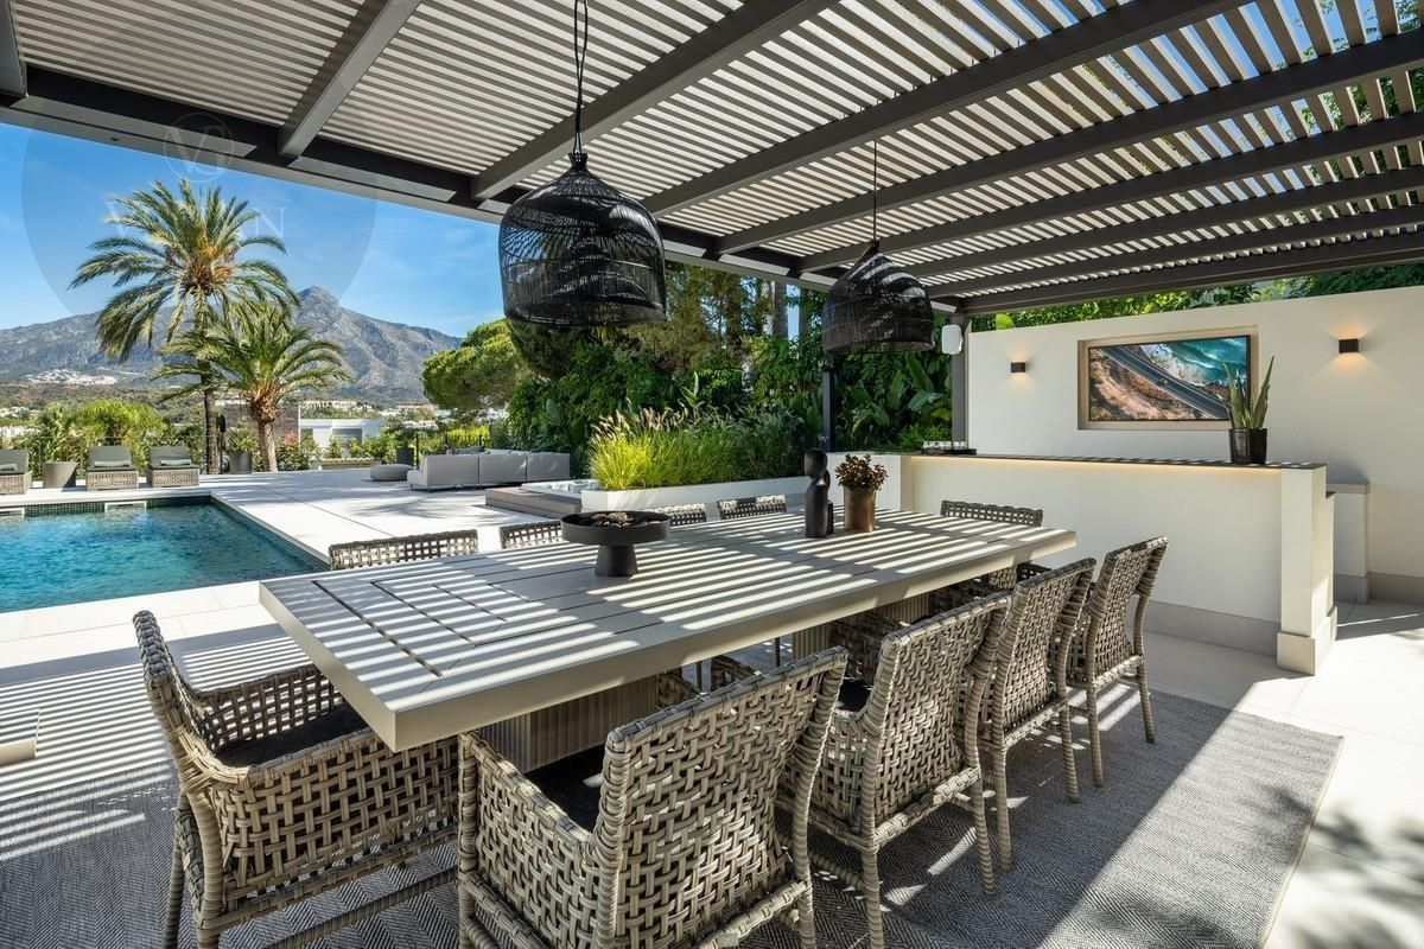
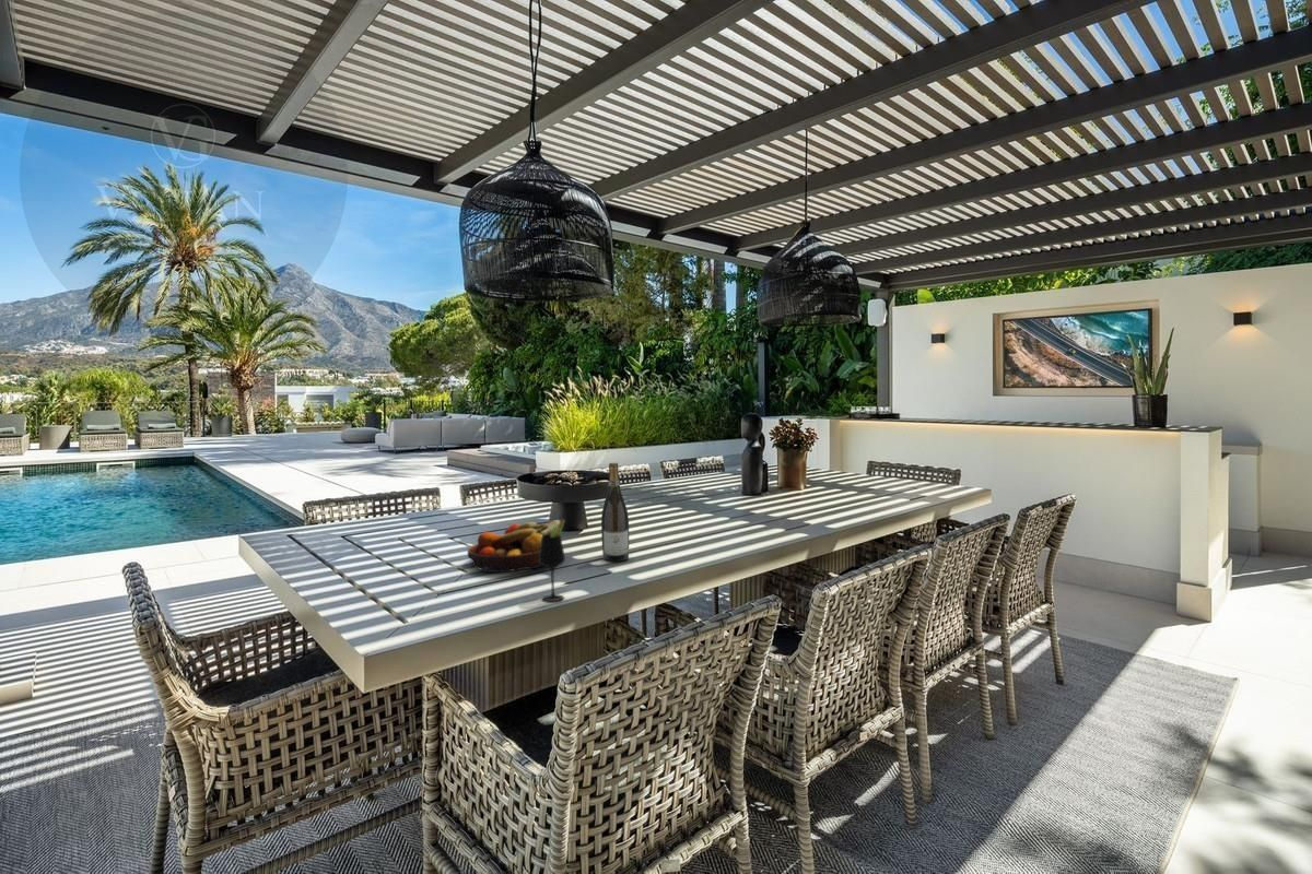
+ wine bottle [600,462,630,563]
+ wine glass [539,518,566,602]
+ fruit bowl [466,519,561,574]
